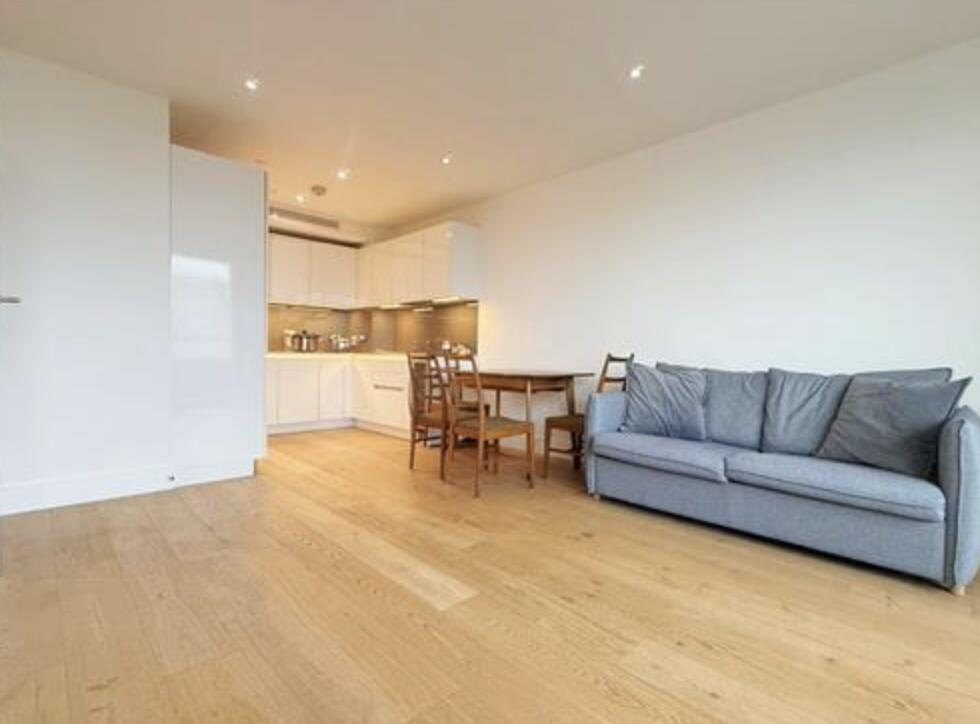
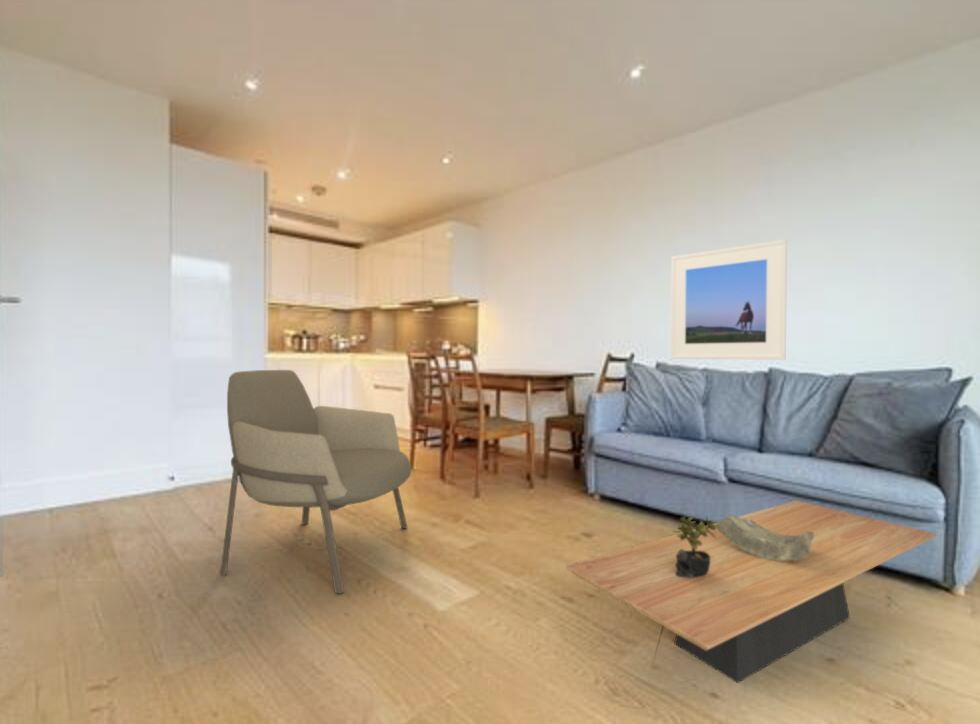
+ succulent plant [672,515,719,578]
+ coffee table [565,499,938,684]
+ armchair [219,369,413,594]
+ decorative bowl [717,514,814,561]
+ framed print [670,238,788,361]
